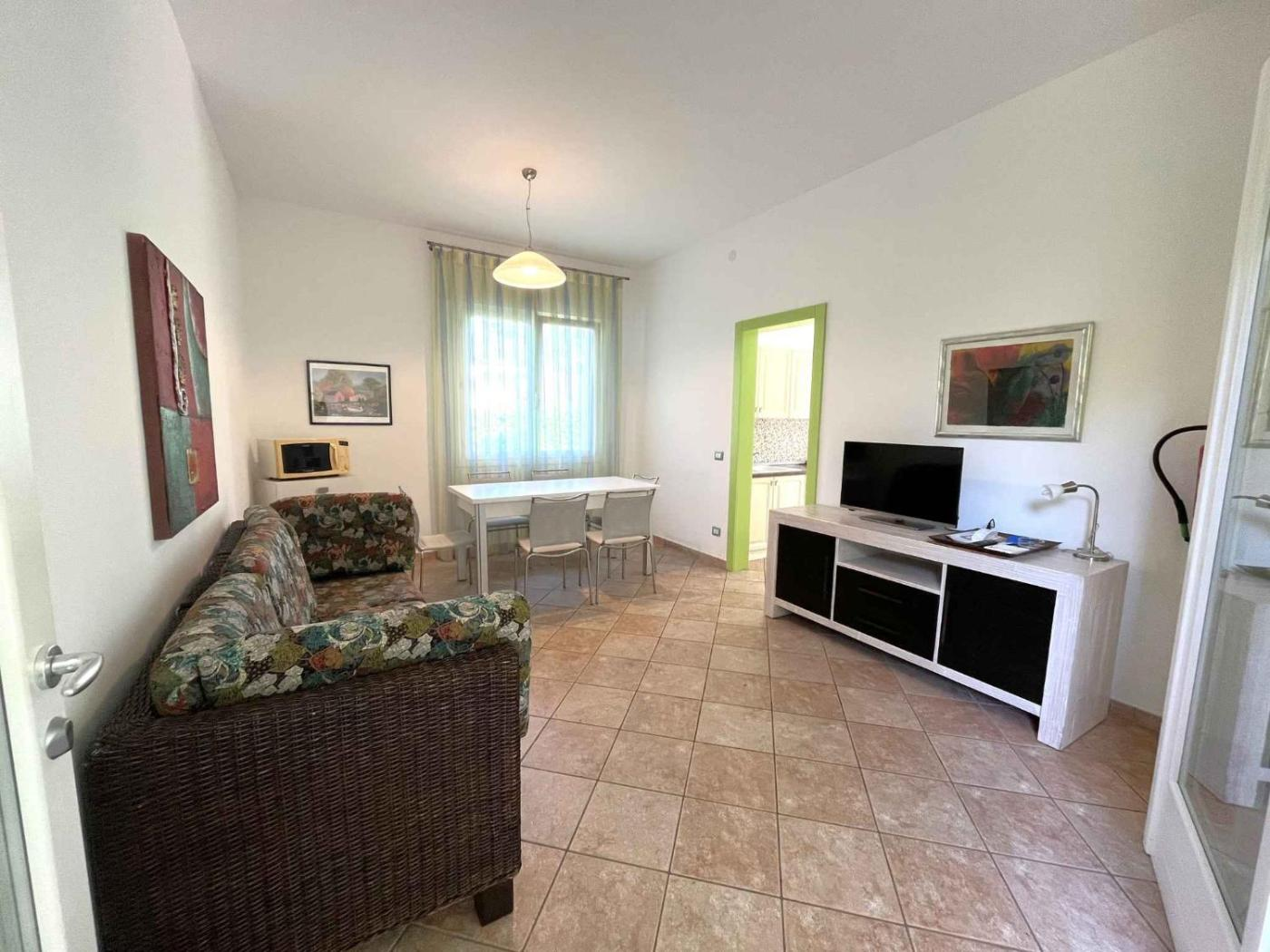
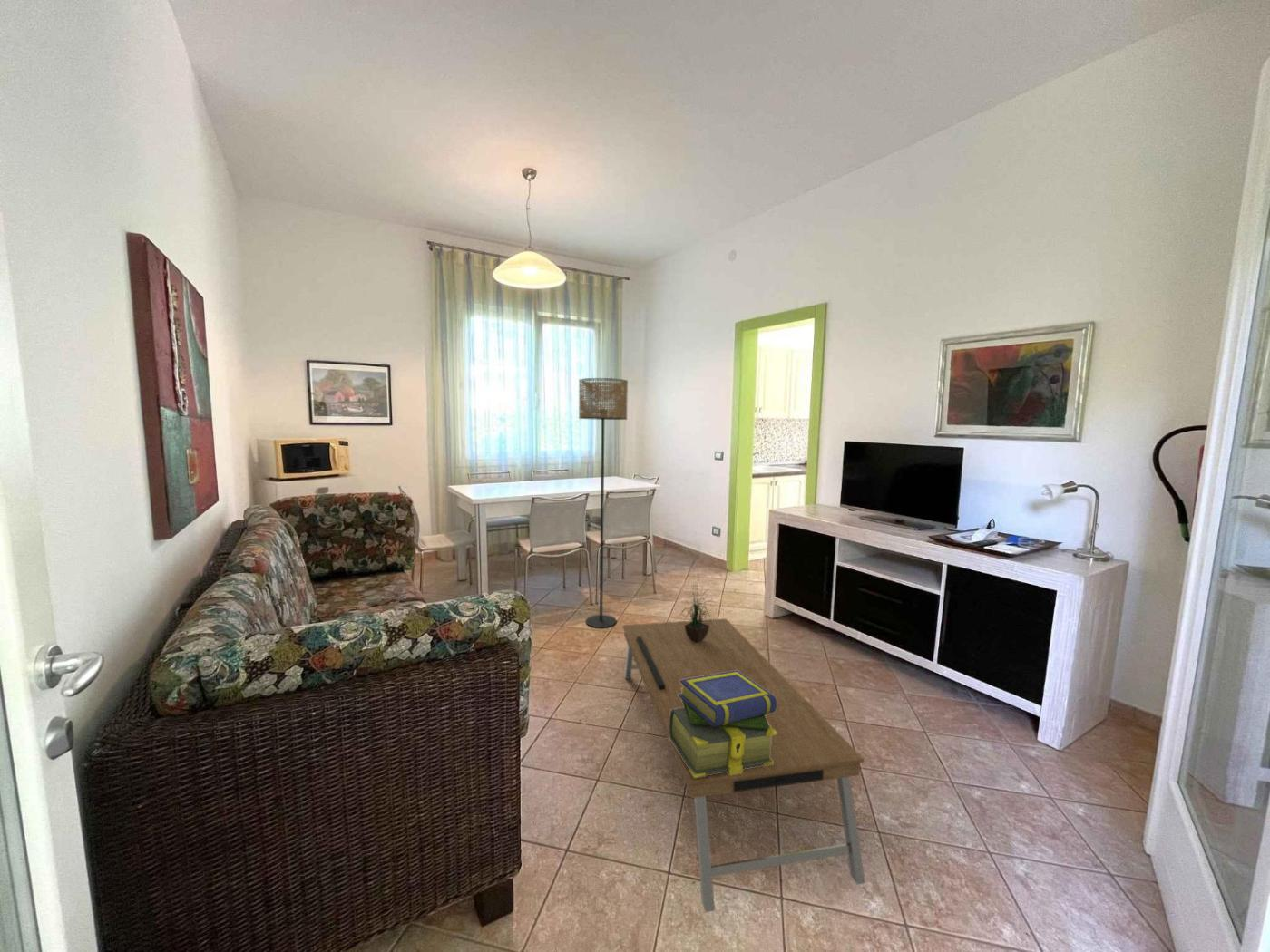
+ coffee table [621,617,866,913]
+ floor lamp [578,377,629,628]
+ stack of books [669,670,777,778]
+ potted plant [679,576,716,643]
